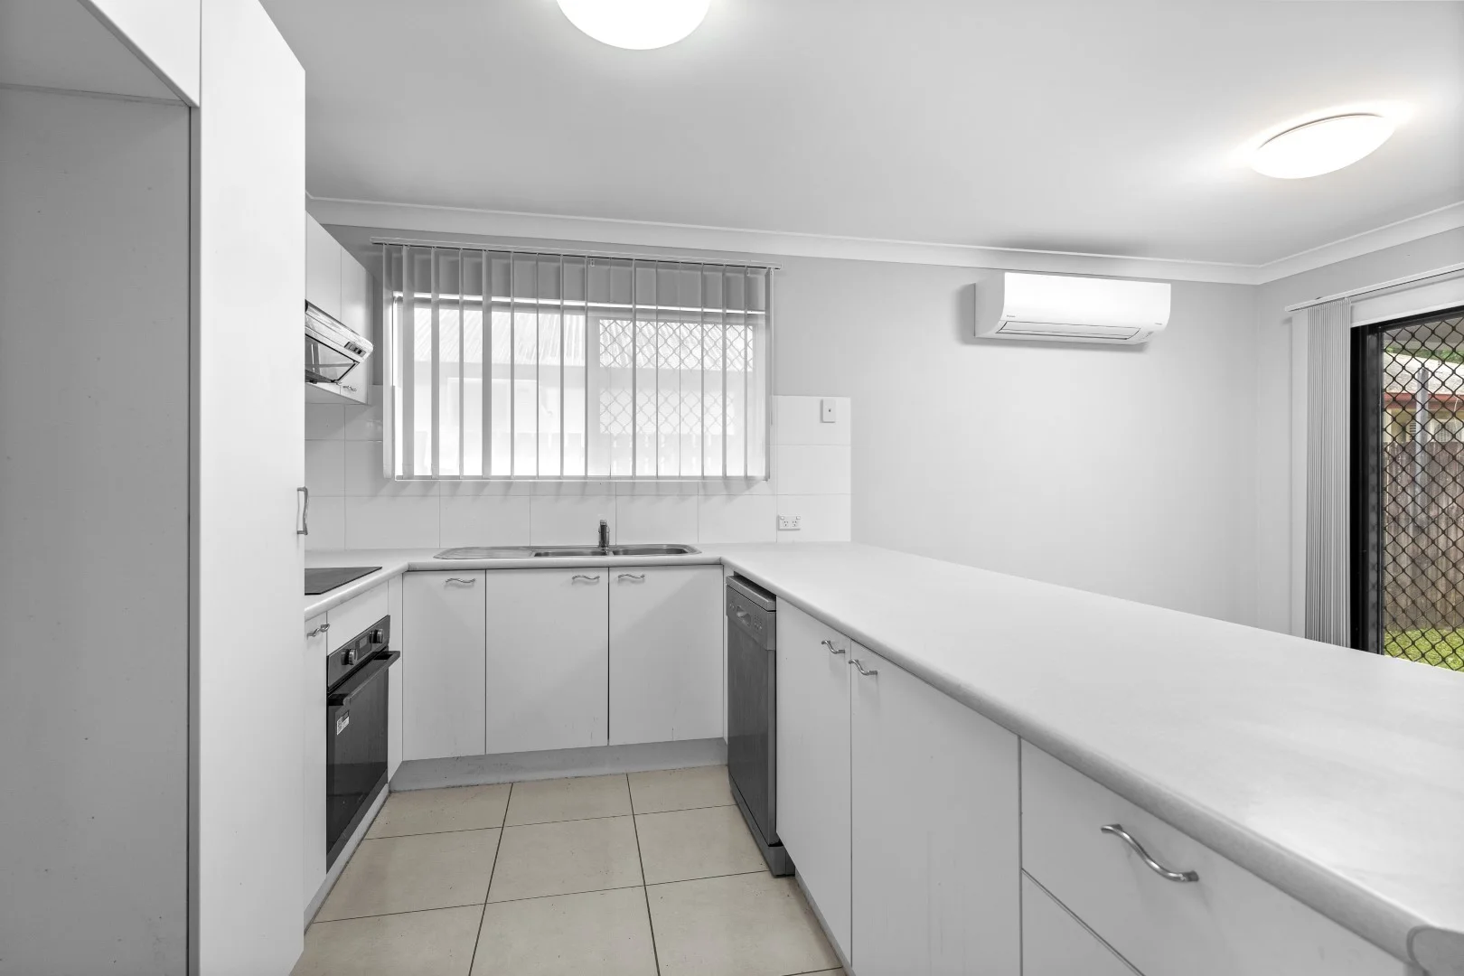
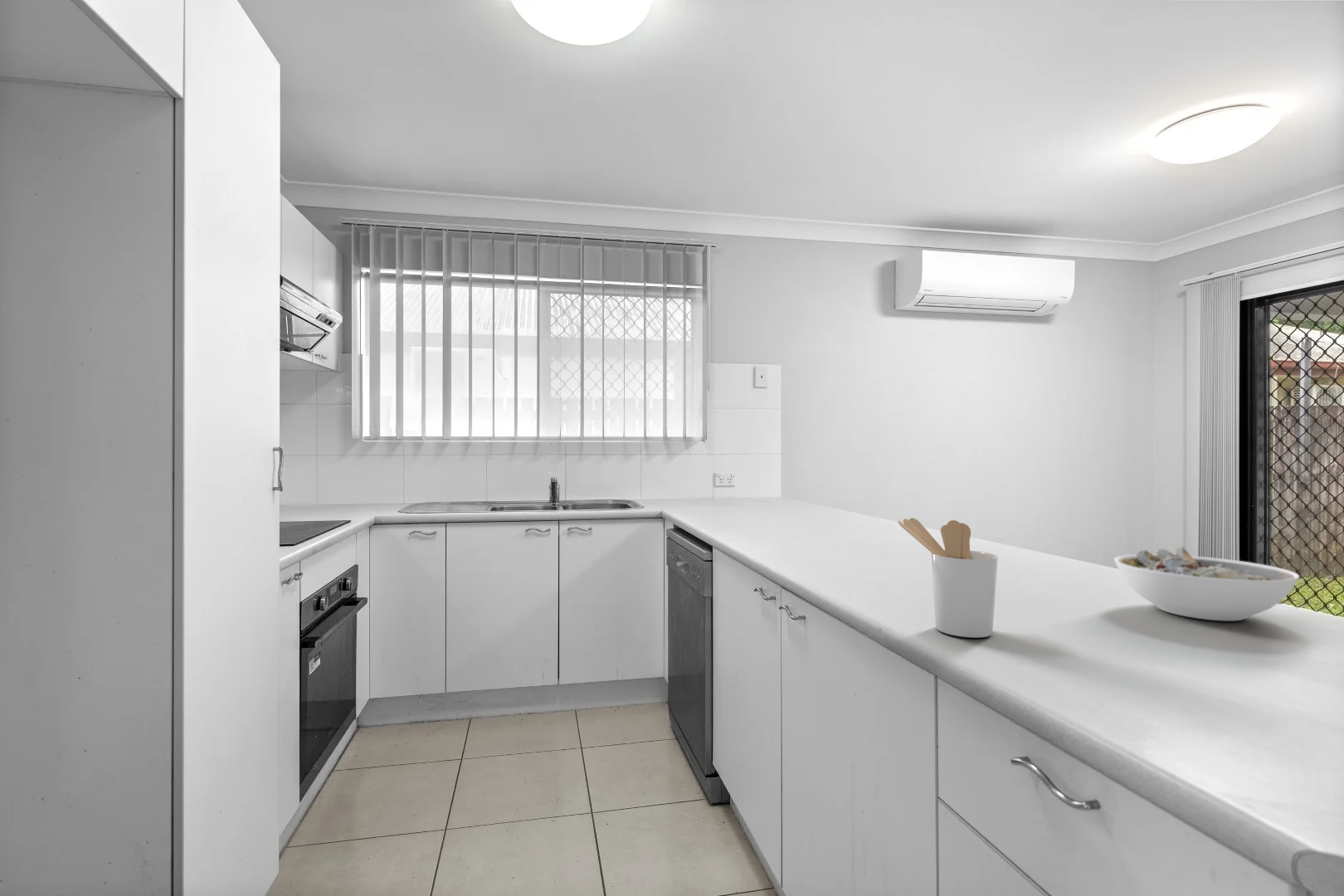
+ utensil holder [897,517,999,639]
+ bowl [1113,546,1300,621]
